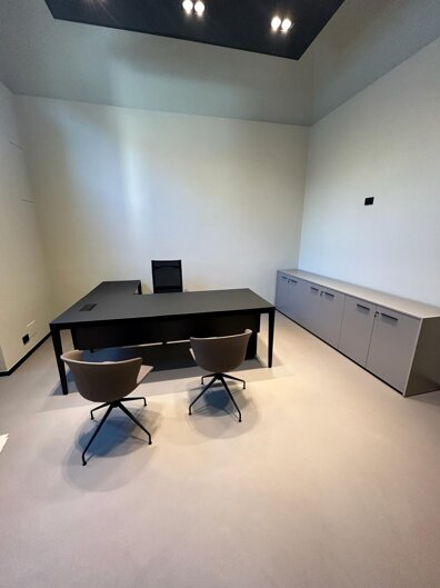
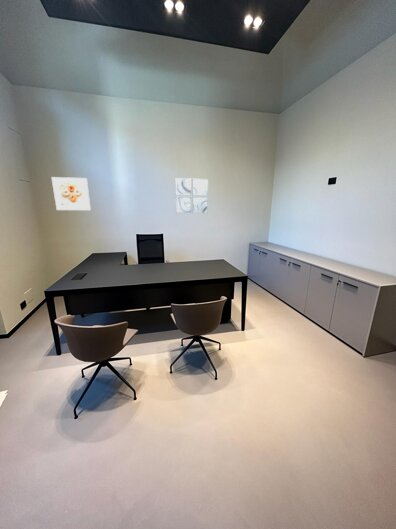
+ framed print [50,176,92,211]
+ wall art [174,177,209,214]
